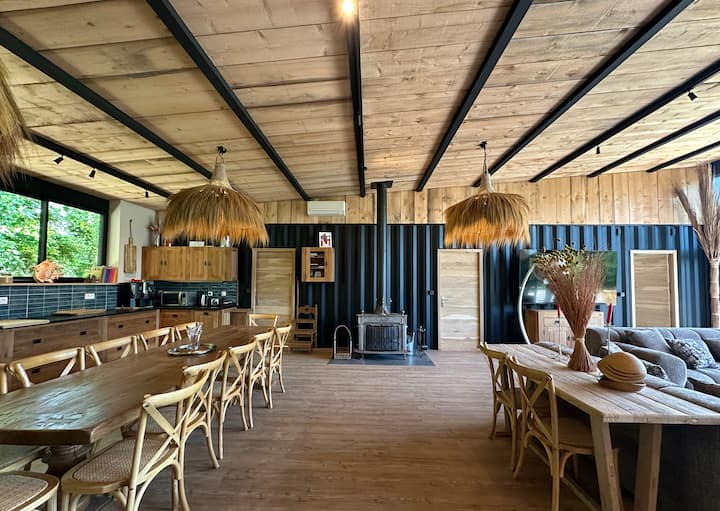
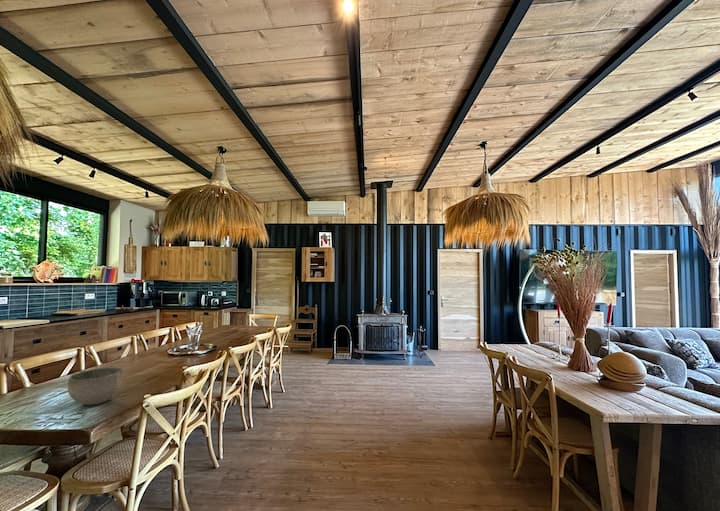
+ bowl [67,366,124,406]
